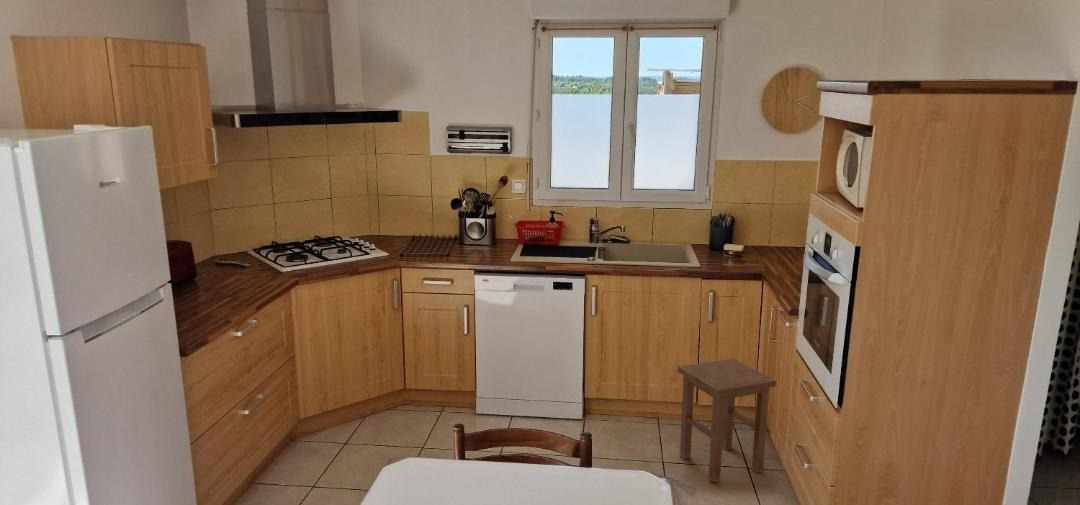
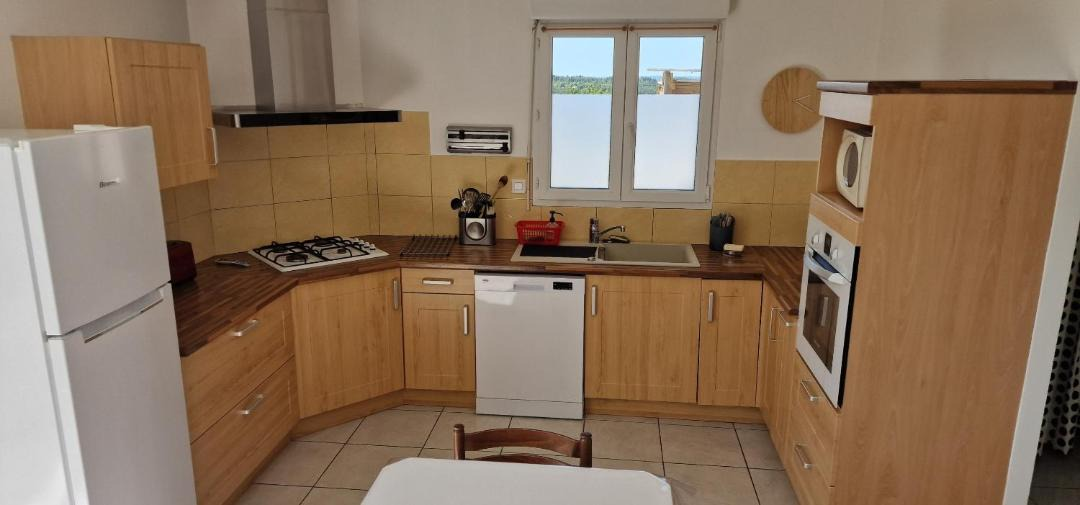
- stool [677,357,778,483]
